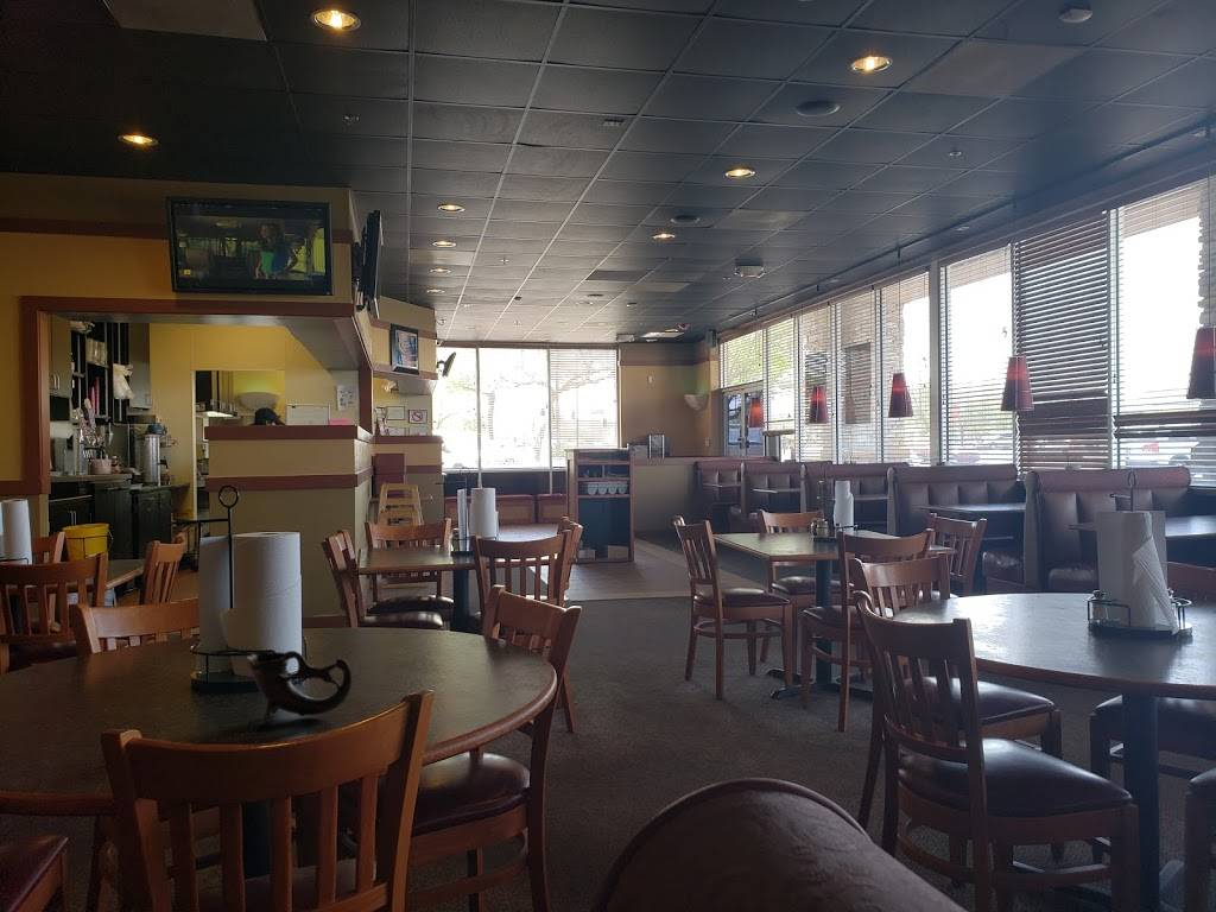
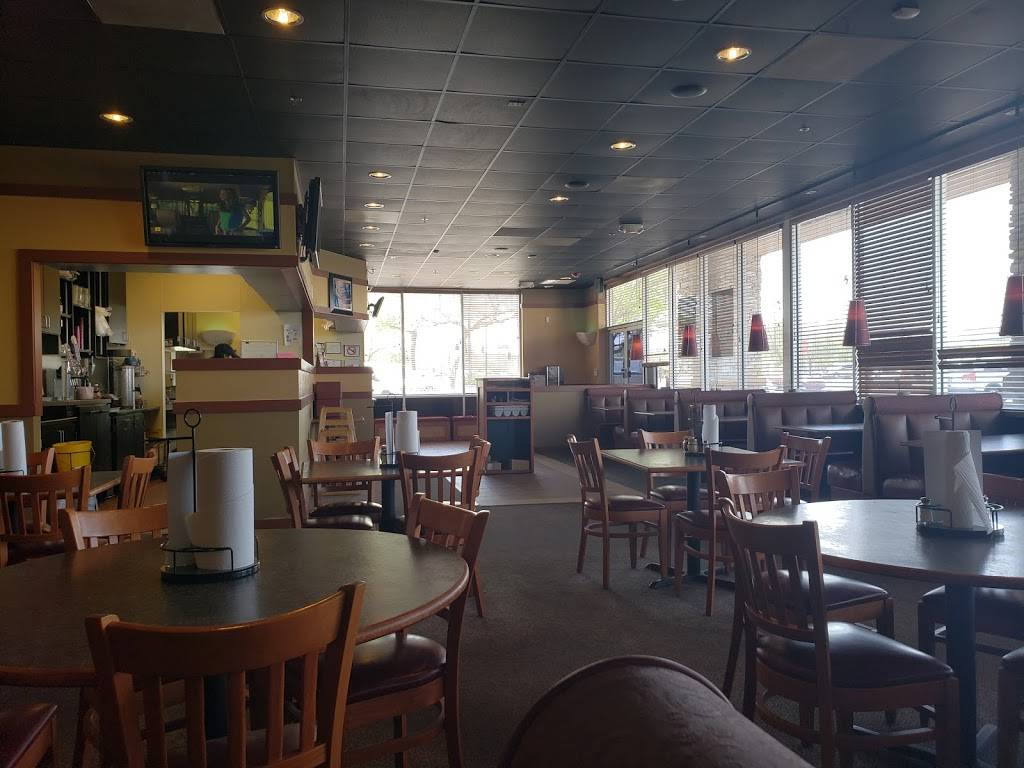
- cup [246,650,353,722]
